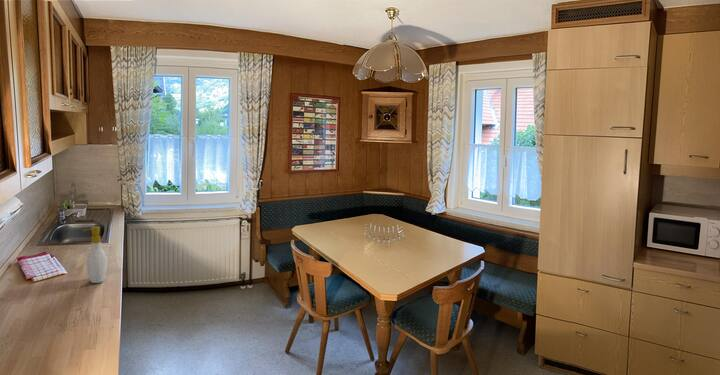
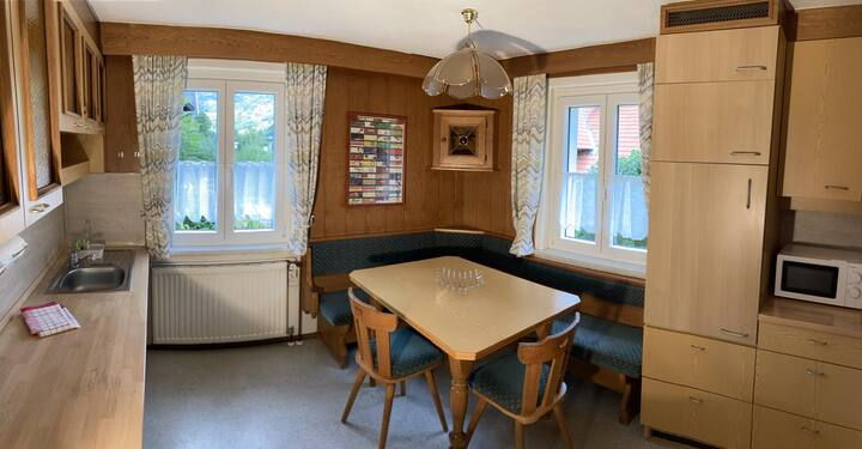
- soap bottle [82,226,108,284]
